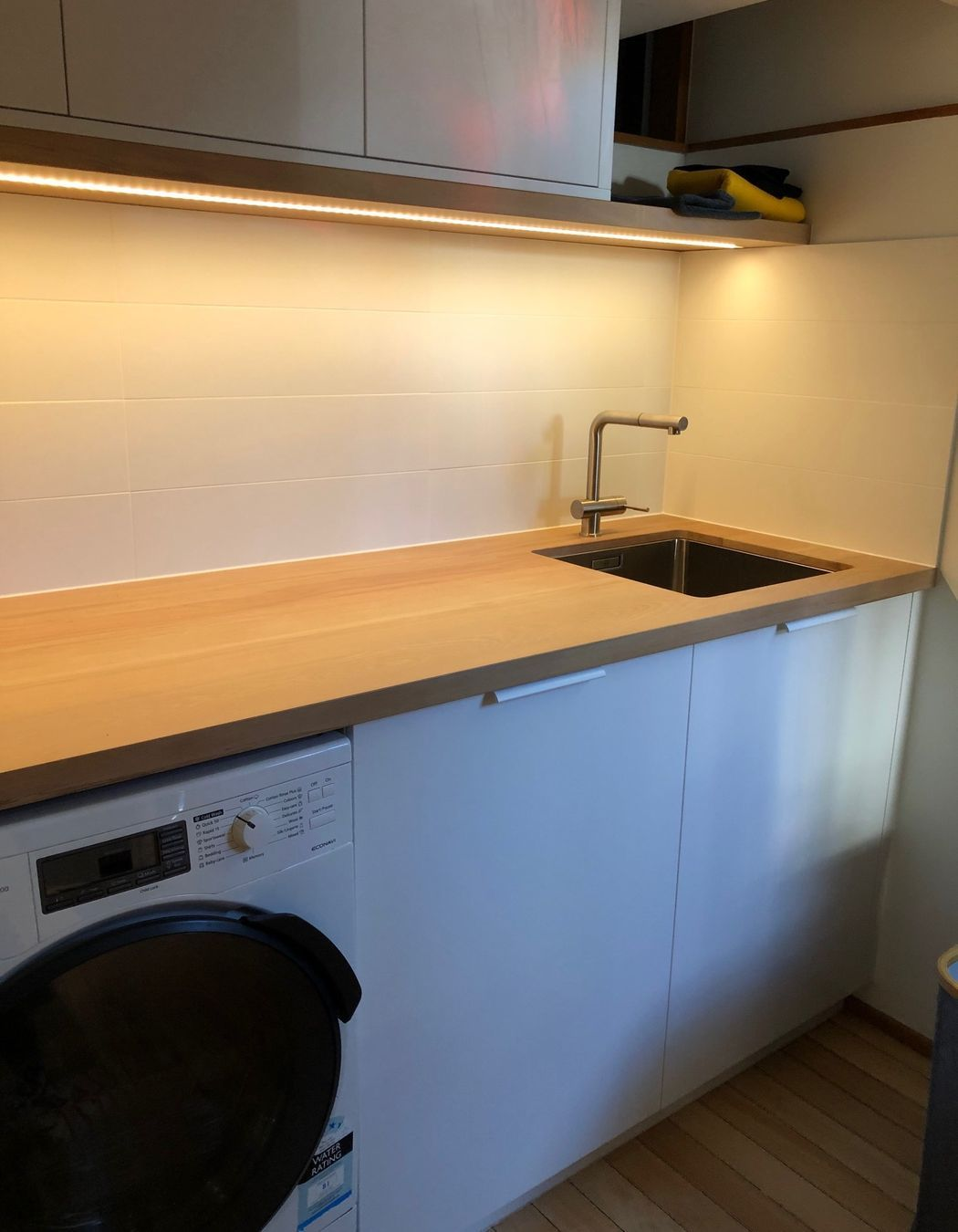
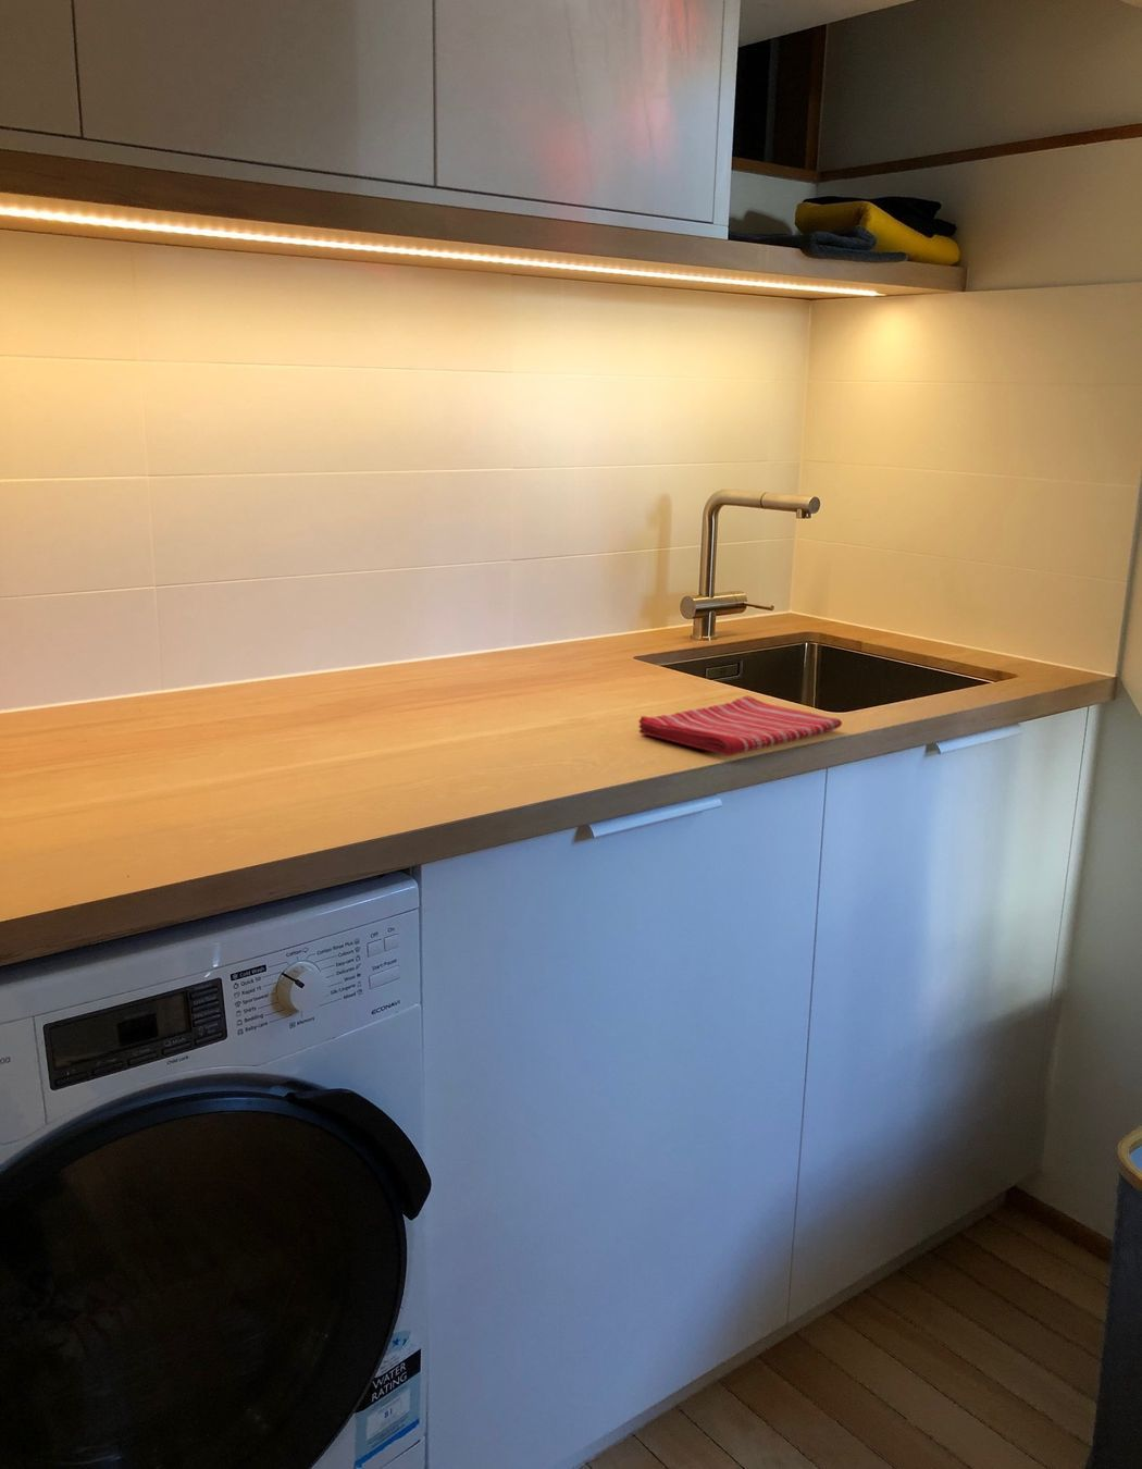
+ dish towel [638,694,843,757]
